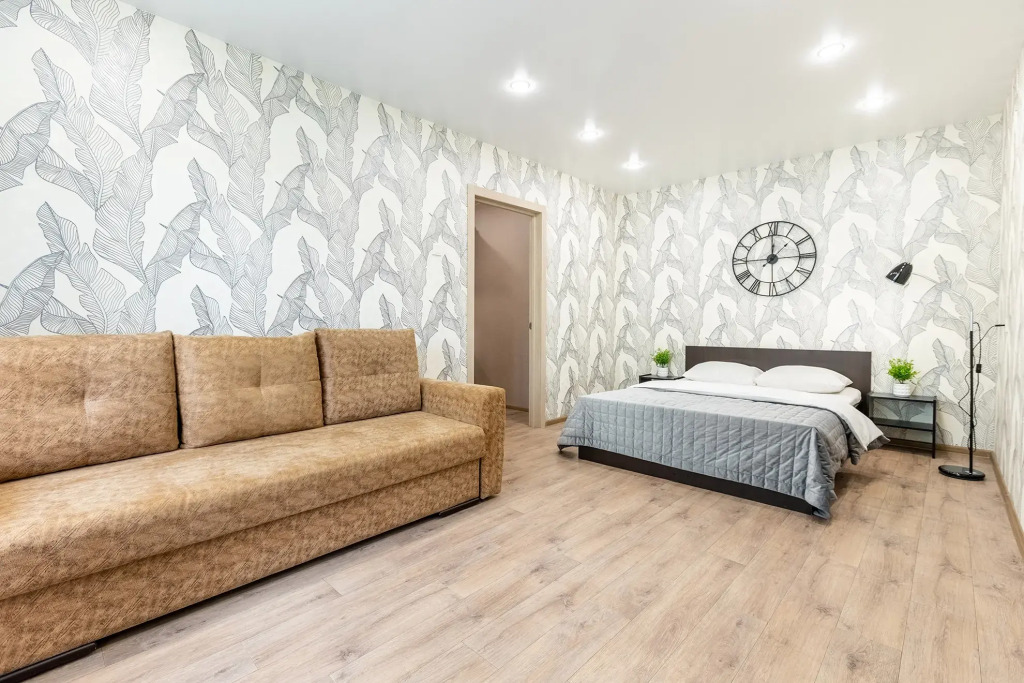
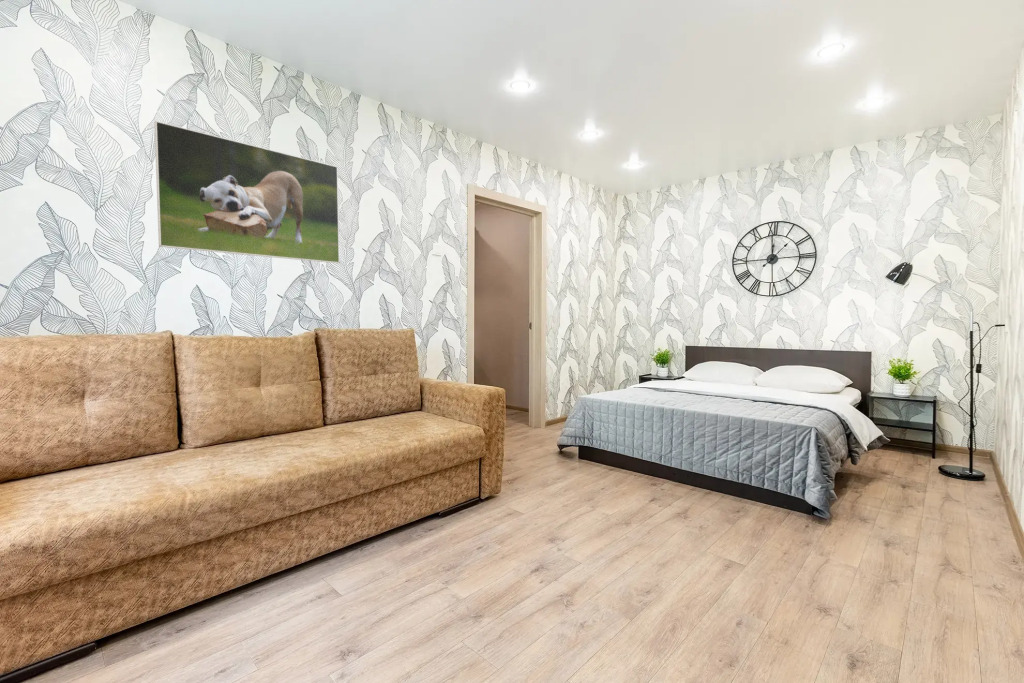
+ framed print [154,120,340,264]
